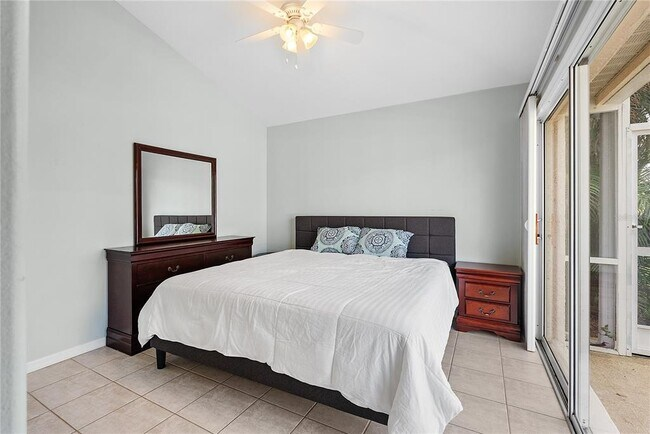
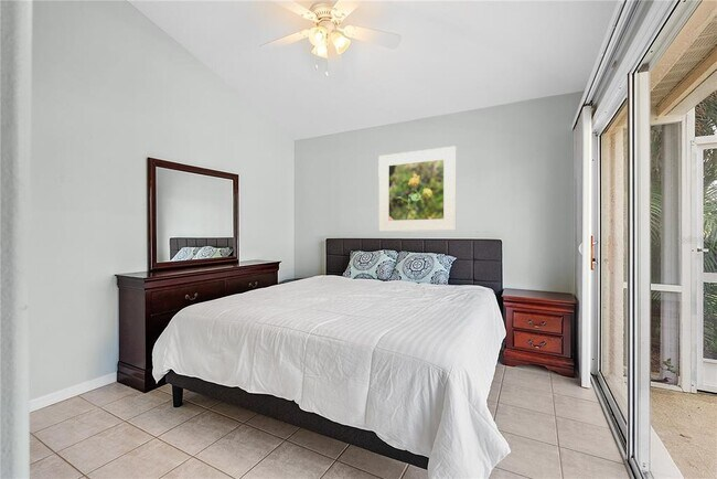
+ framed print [377,145,457,233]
